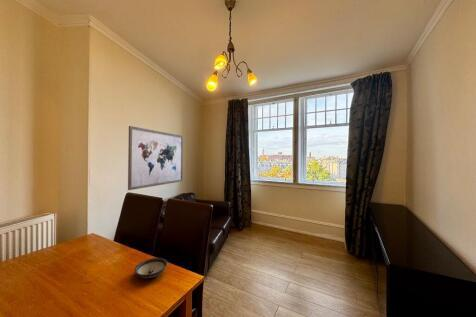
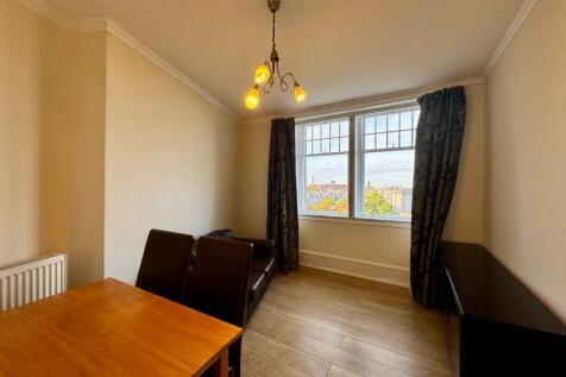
- wall art [127,125,184,191]
- saucer [134,257,168,279]
